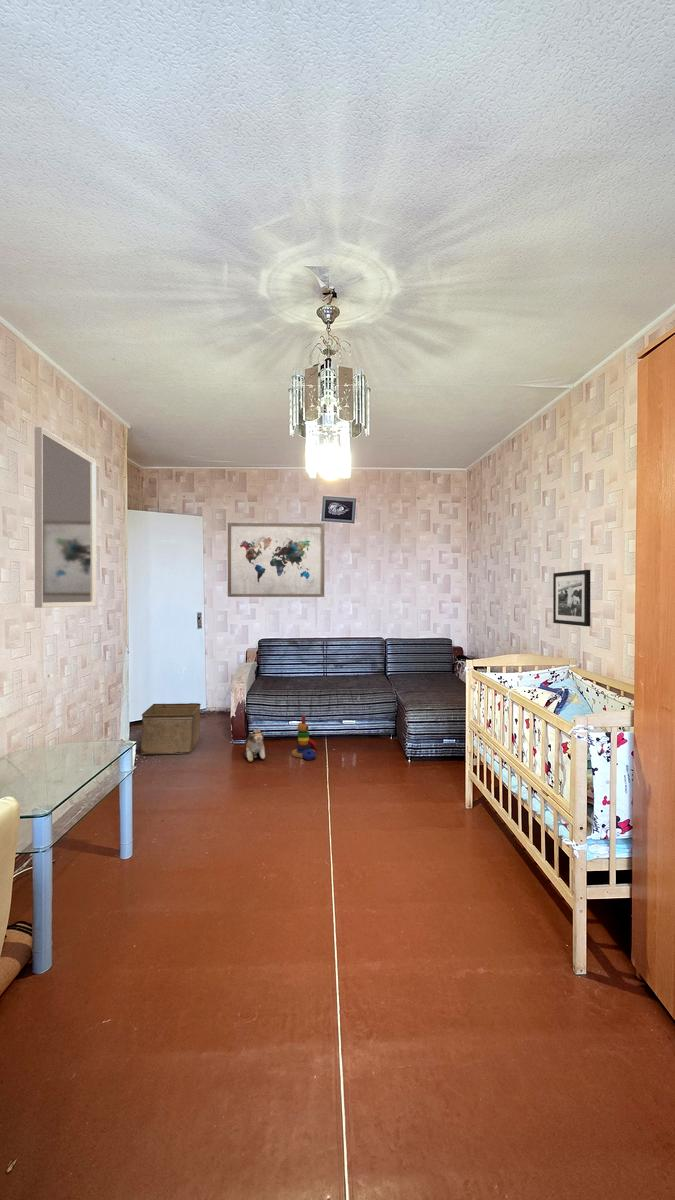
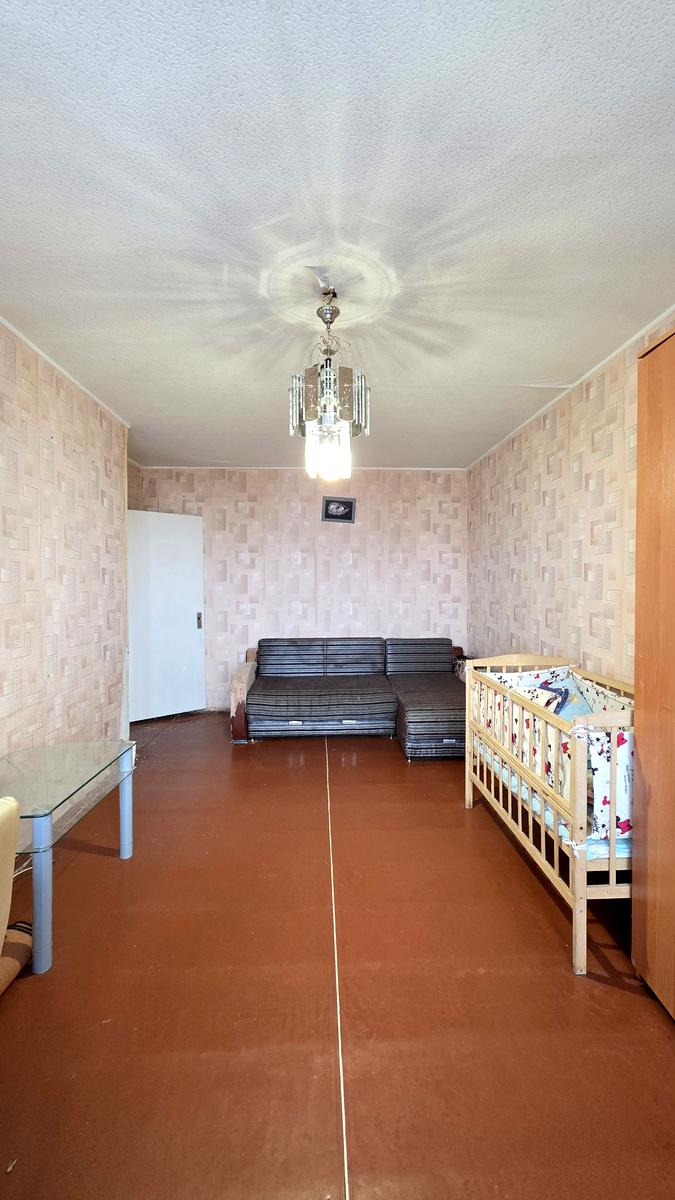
- plush toy [243,728,266,763]
- picture frame [552,569,592,627]
- stacking toy [291,715,317,761]
- storage bin [140,702,202,755]
- wall art [227,522,325,598]
- home mirror [34,426,97,609]
